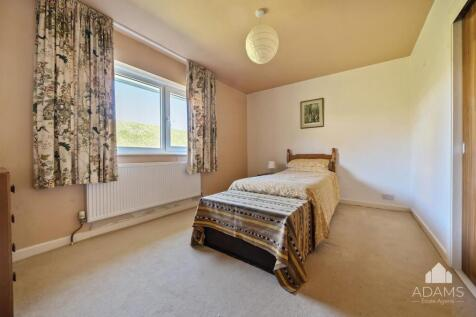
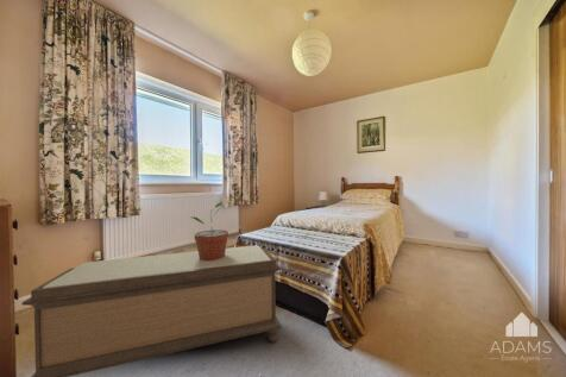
+ bench [21,244,283,377]
+ potted plant [191,201,229,260]
